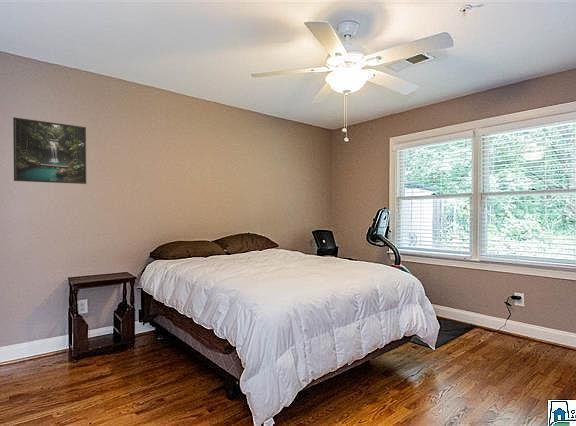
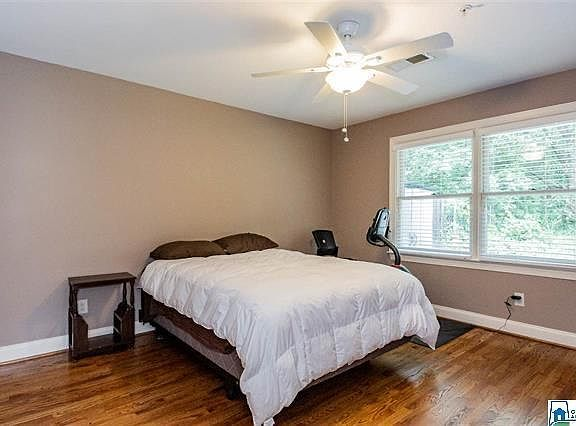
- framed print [12,116,87,185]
